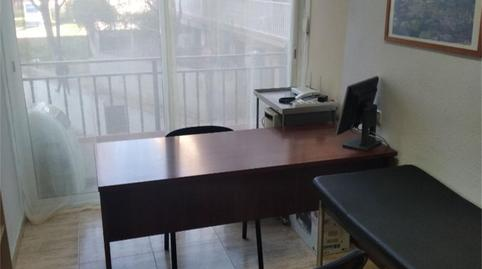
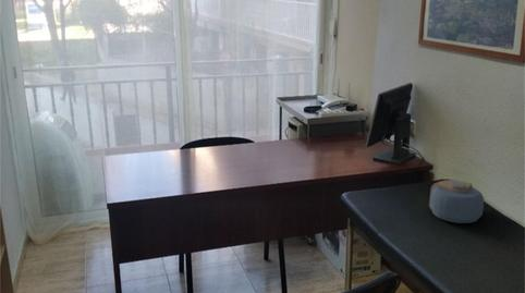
+ alarm clock [428,179,485,224]
